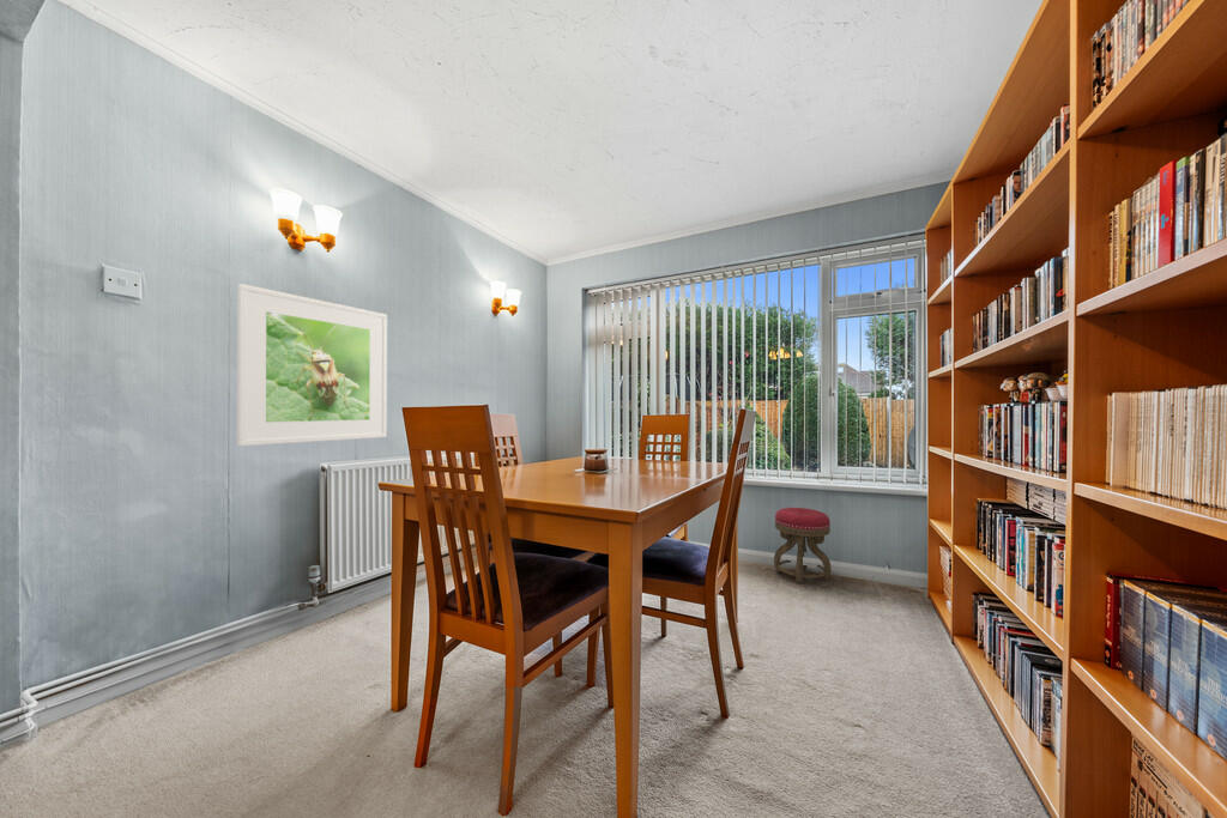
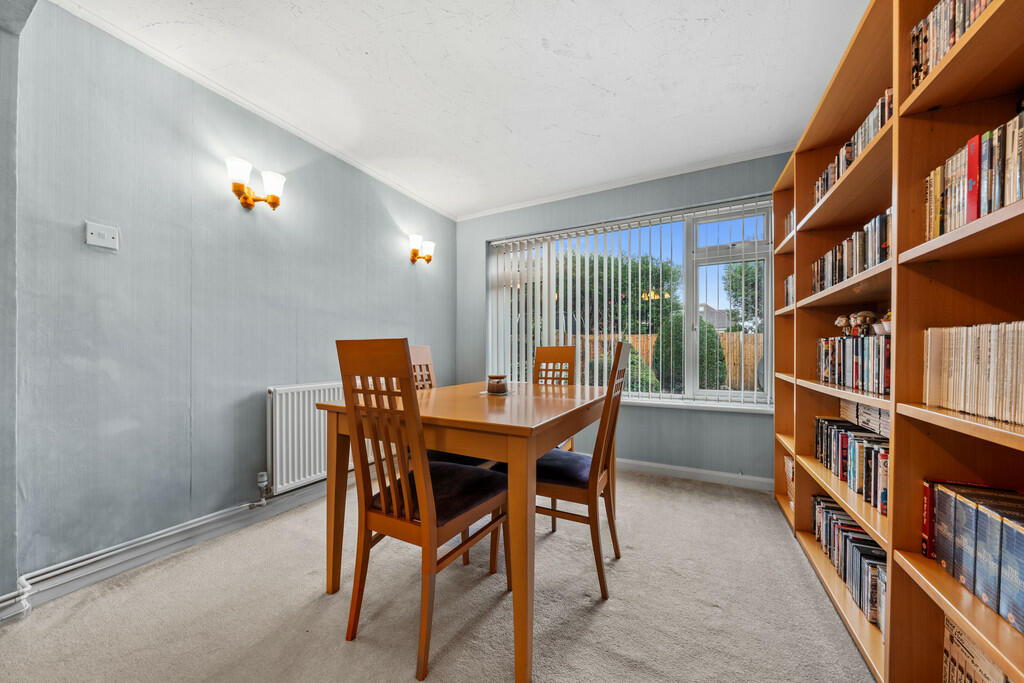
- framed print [236,283,388,447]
- stool [773,507,833,584]
